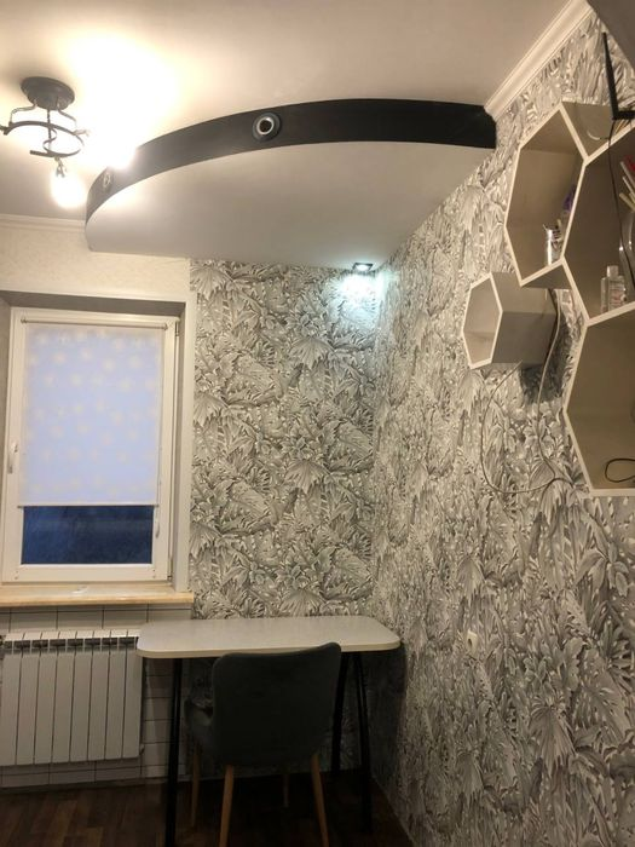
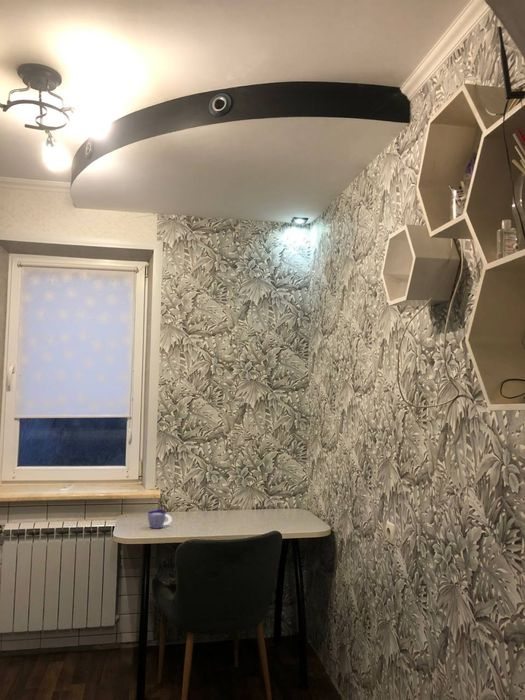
+ cup [147,509,173,530]
